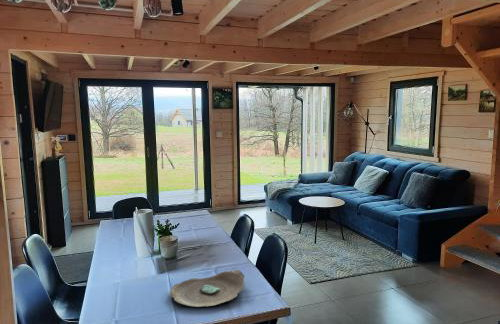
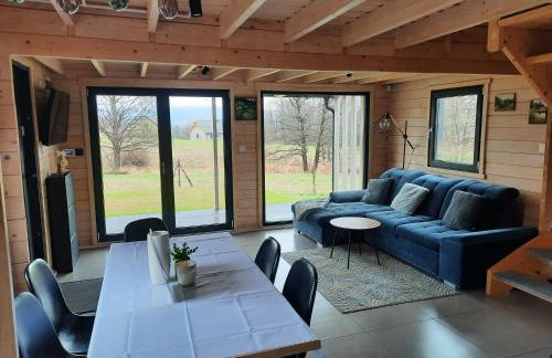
- decorative bowl [168,269,246,308]
